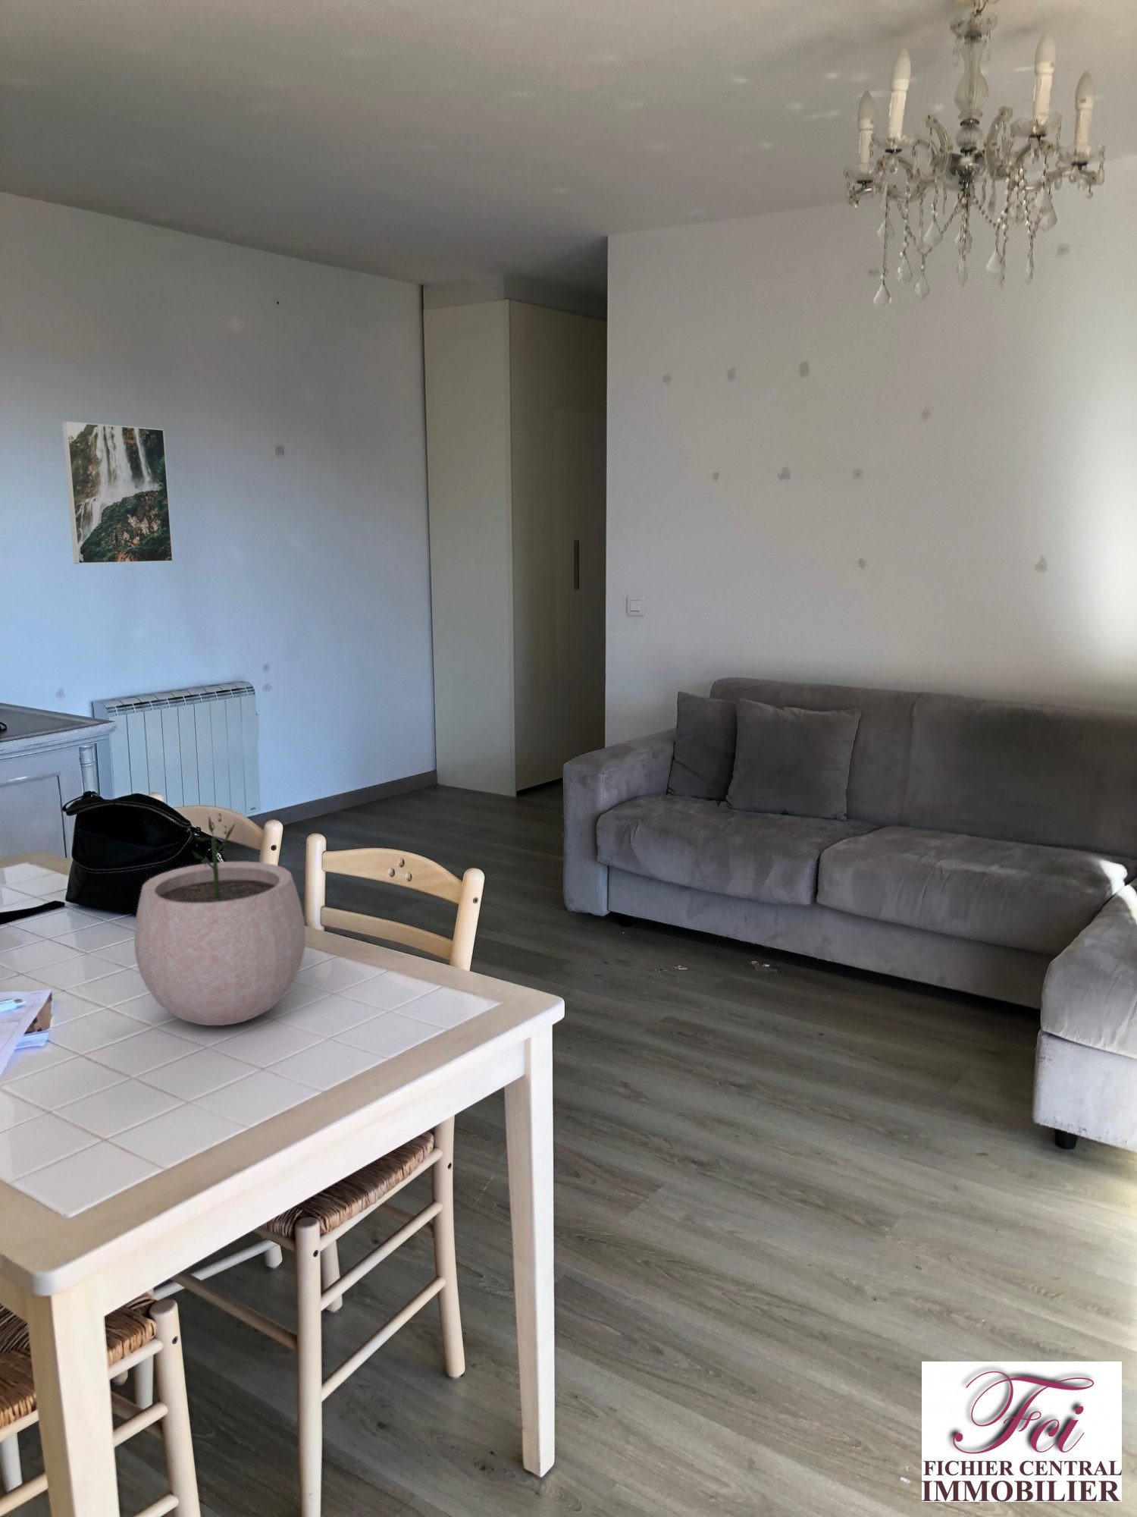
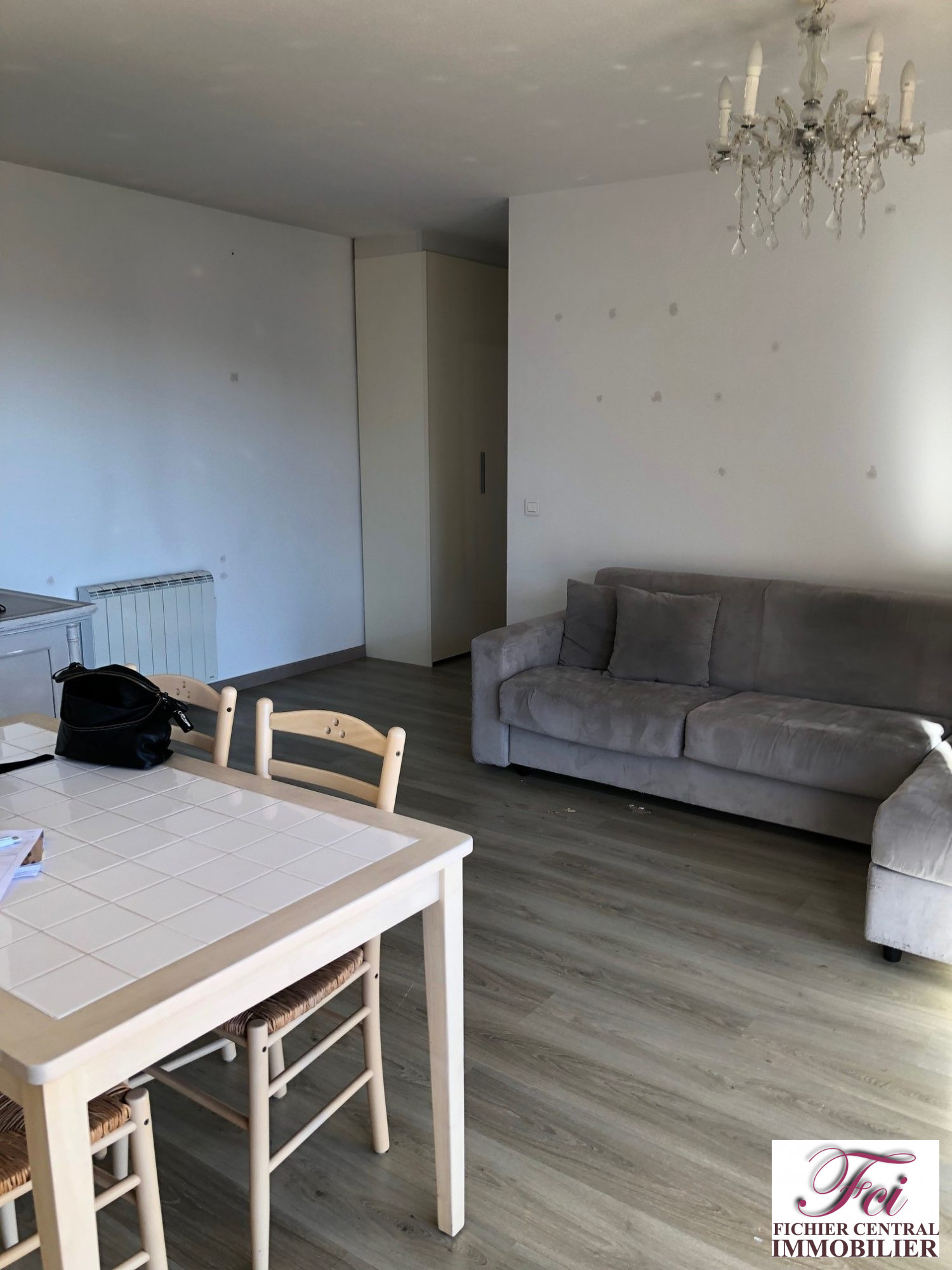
- plant pot [134,816,306,1026]
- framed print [61,420,173,564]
